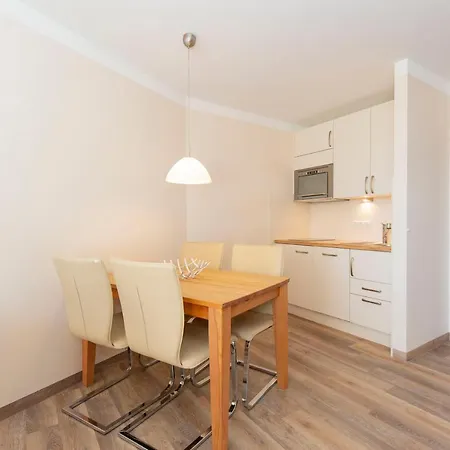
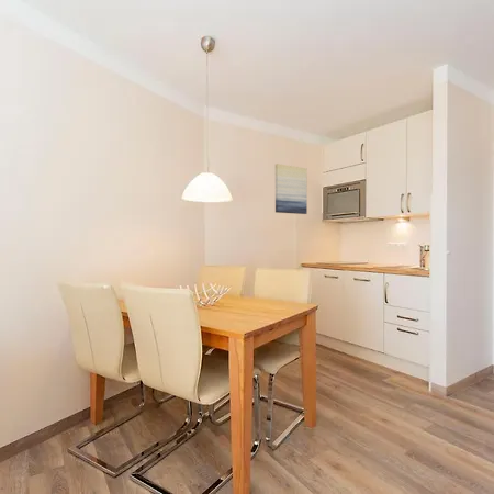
+ wall art [274,162,308,215]
